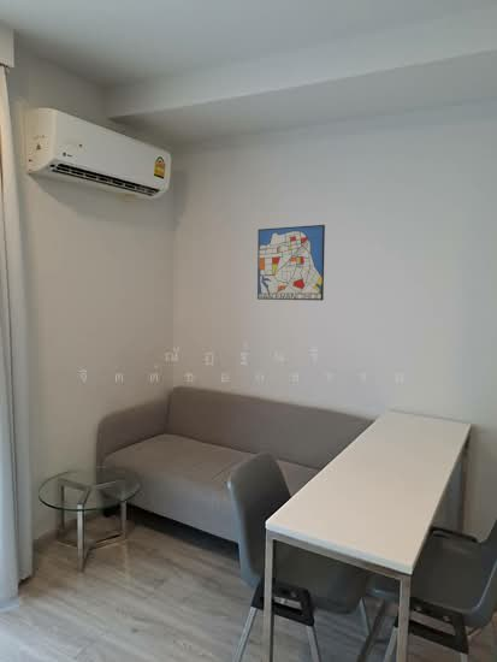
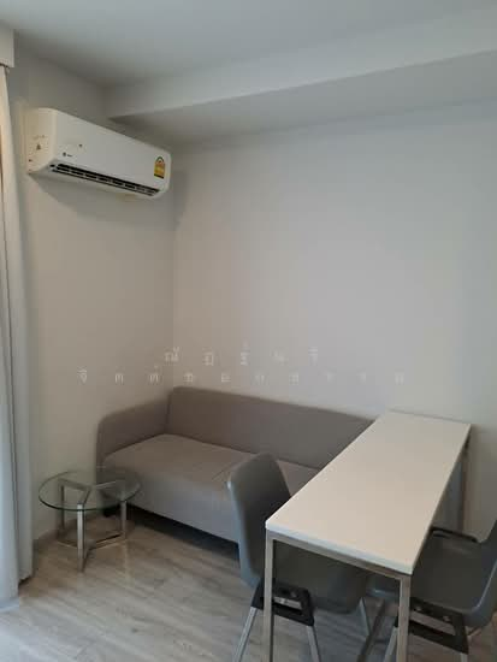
- wall art [256,224,326,301]
